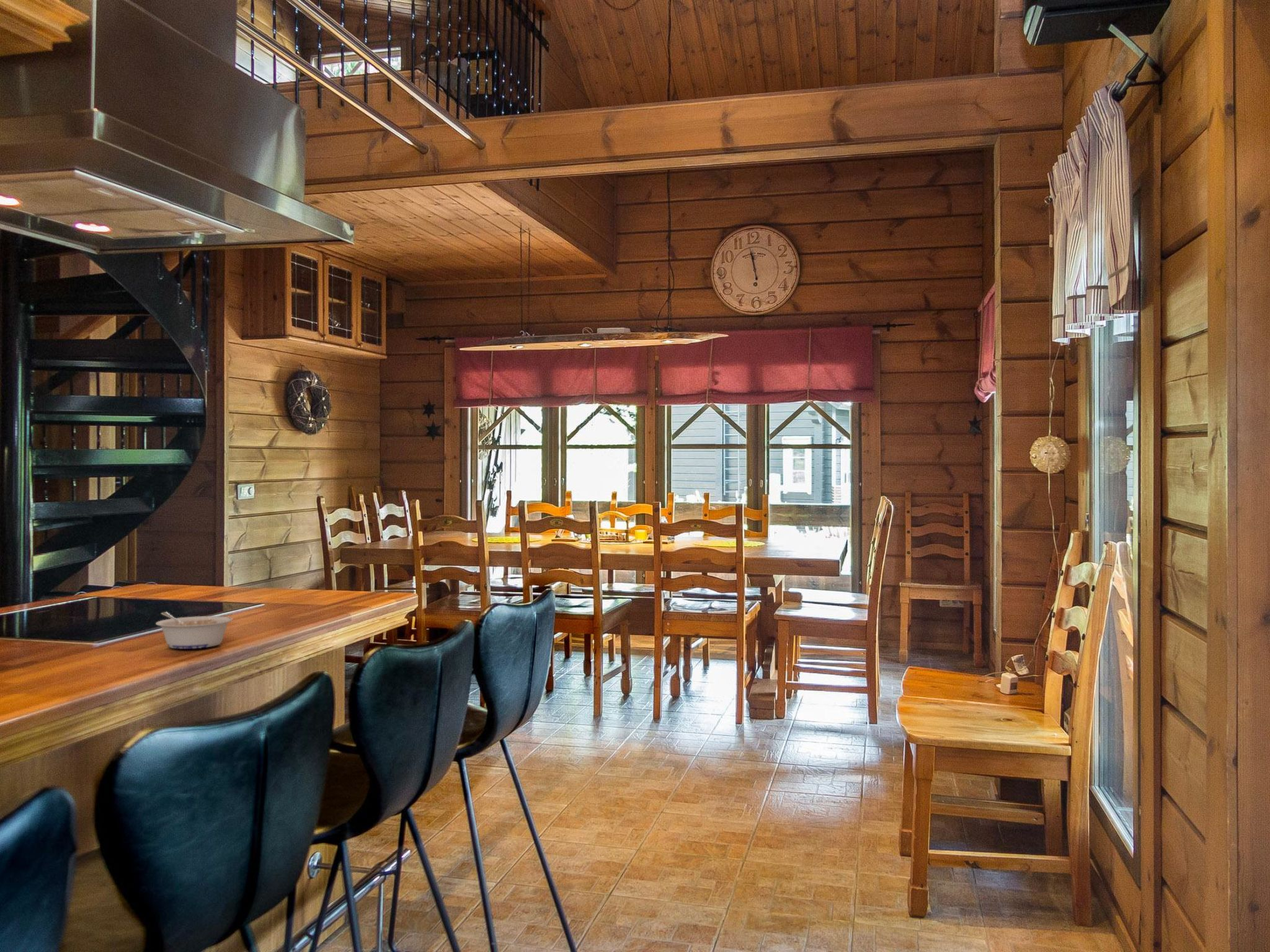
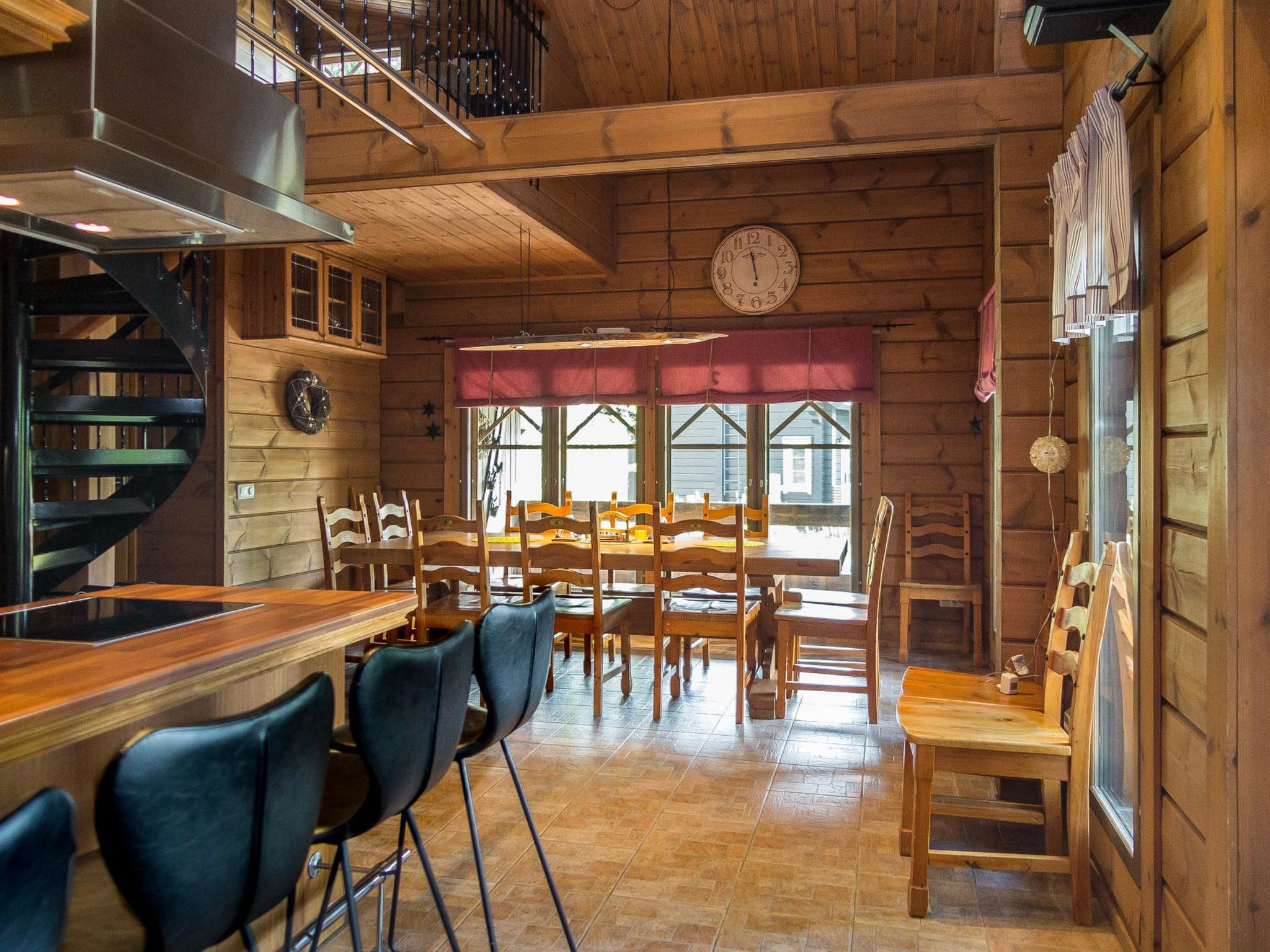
- legume [155,611,234,650]
